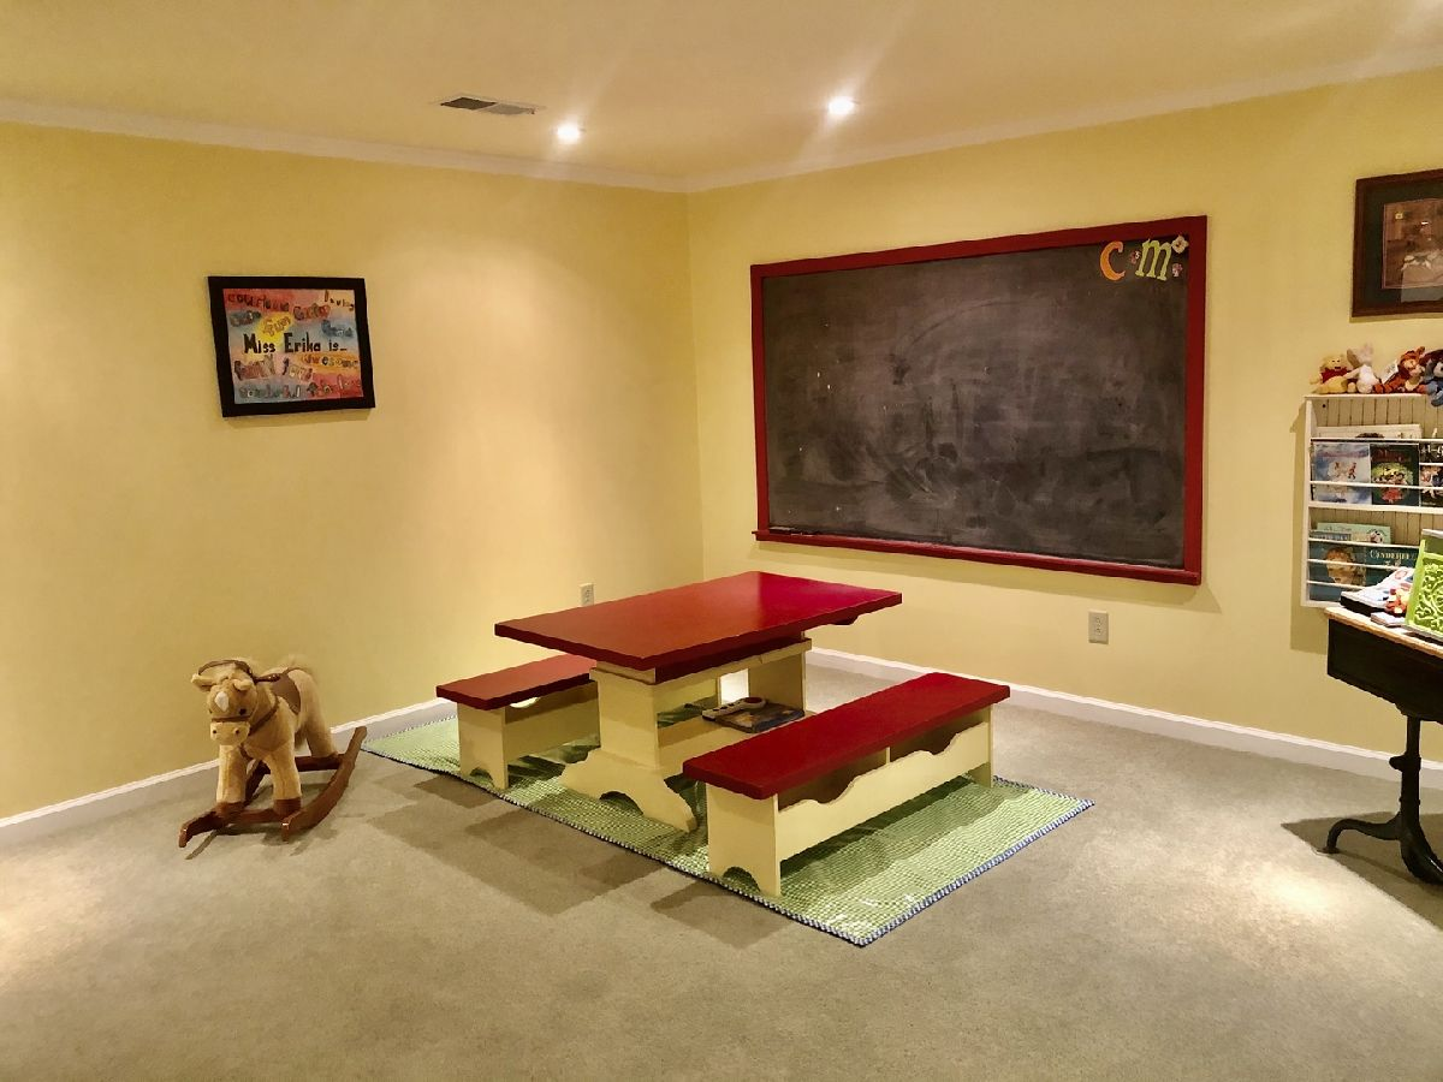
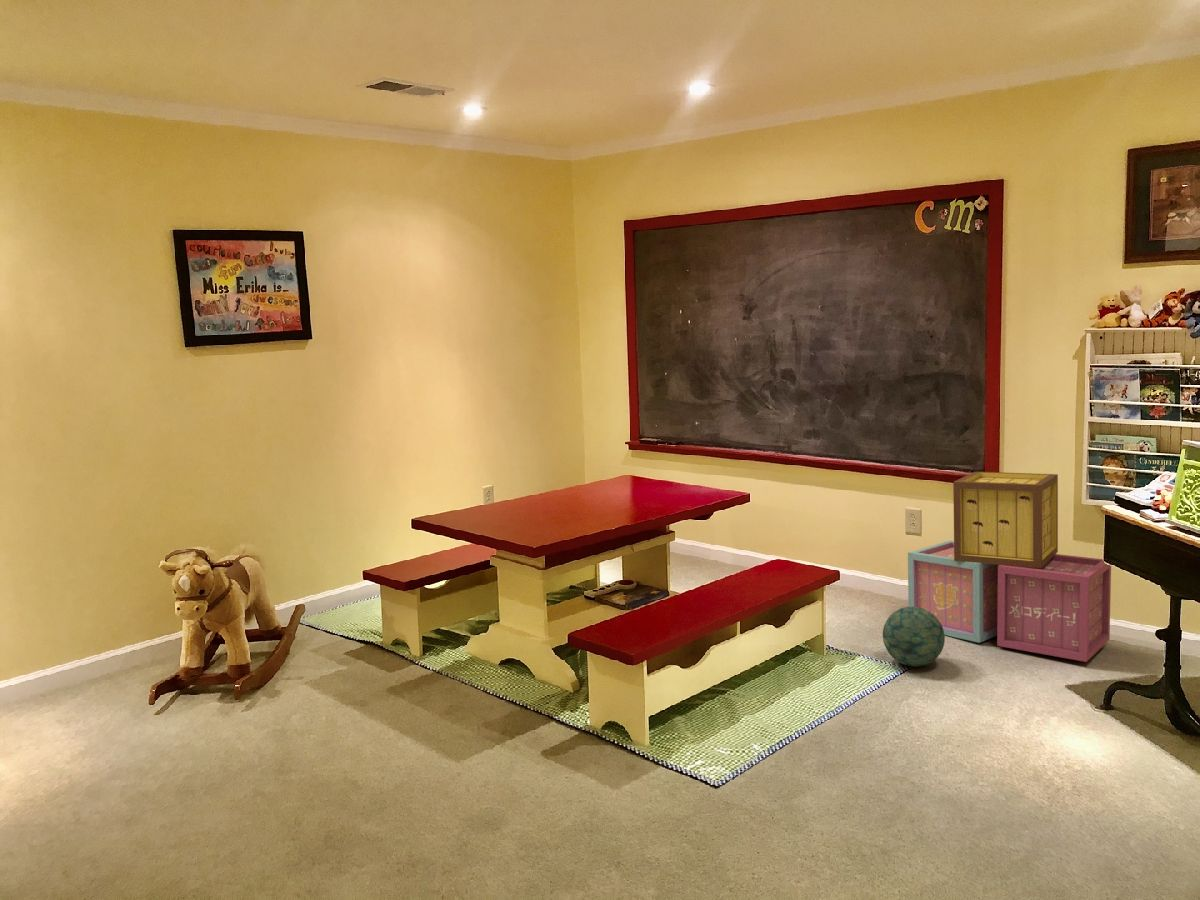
+ ball [882,606,946,667]
+ crates [907,471,1112,663]
